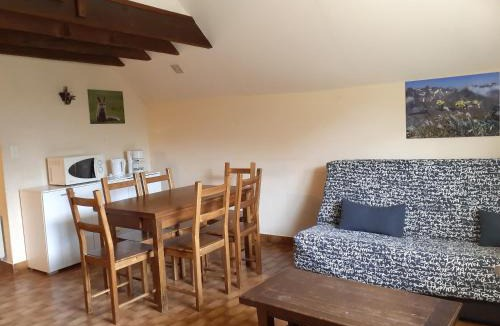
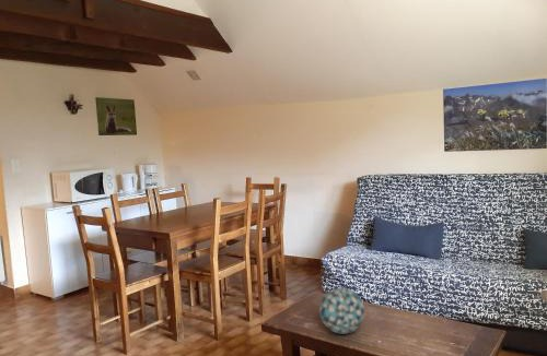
+ decorative ball [318,286,365,335]
